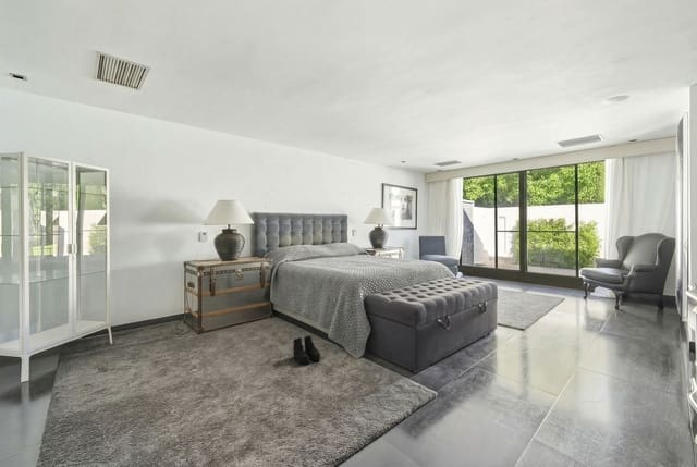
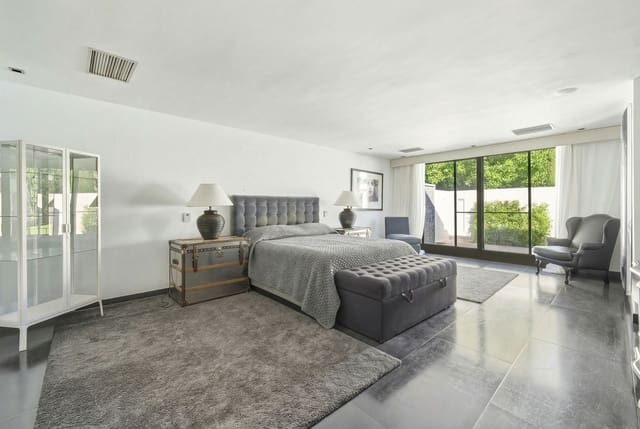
- boots [292,334,322,365]
